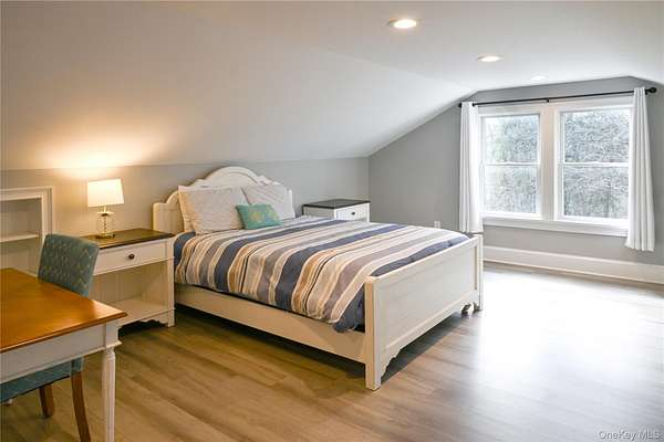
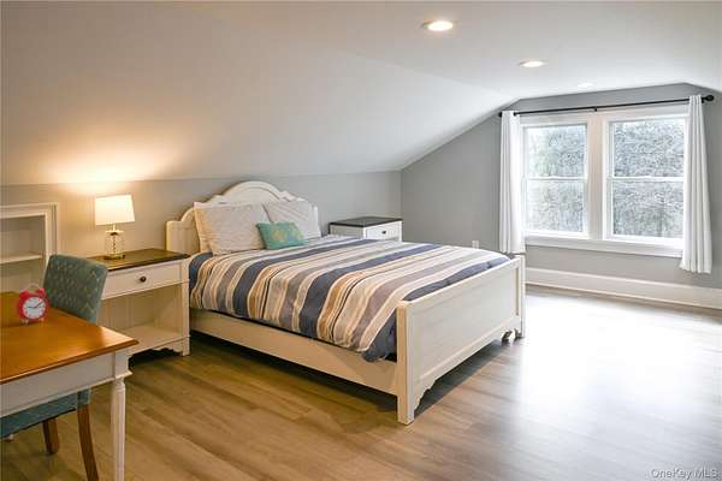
+ alarm clock [16,283,49,325]
